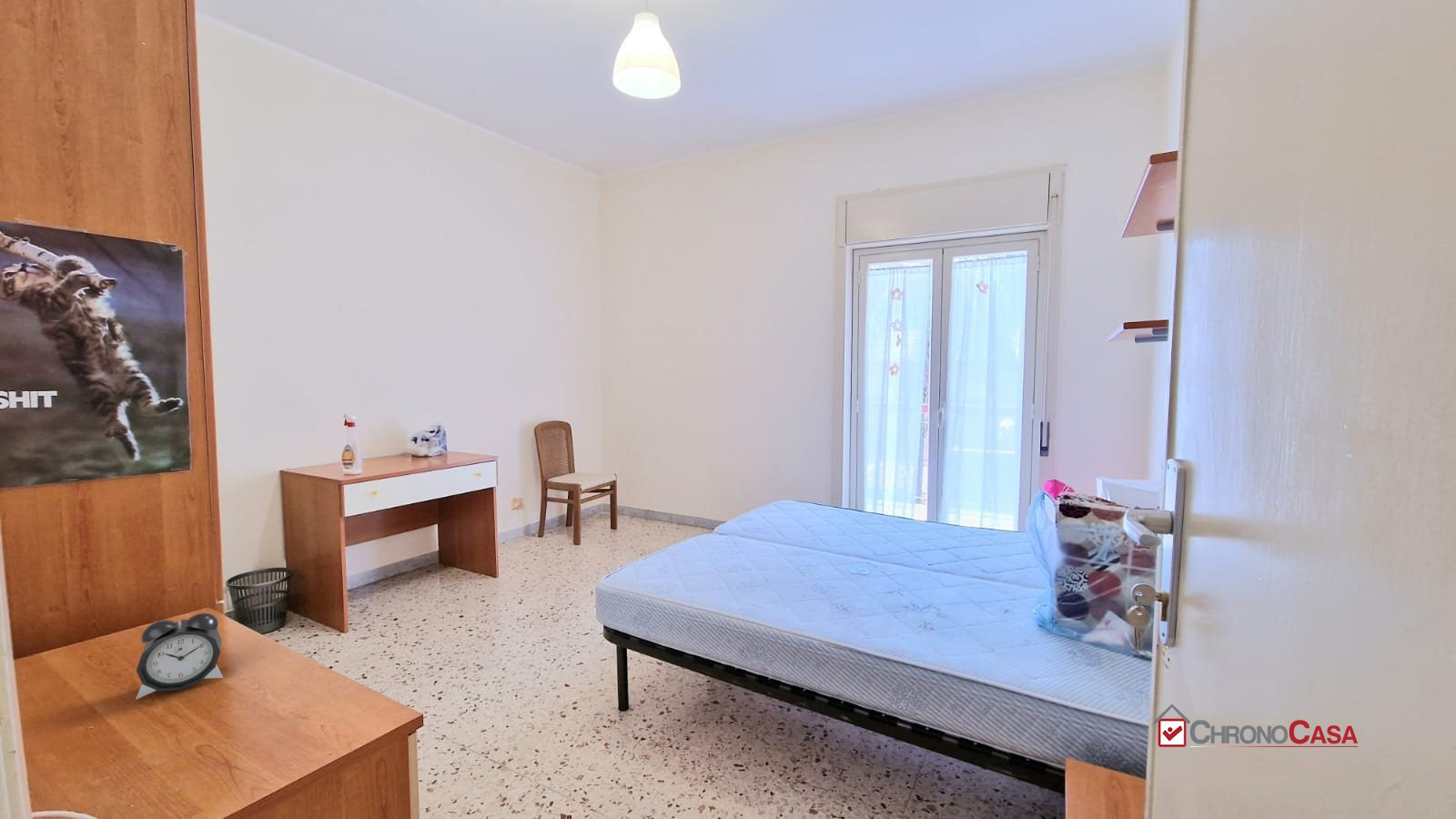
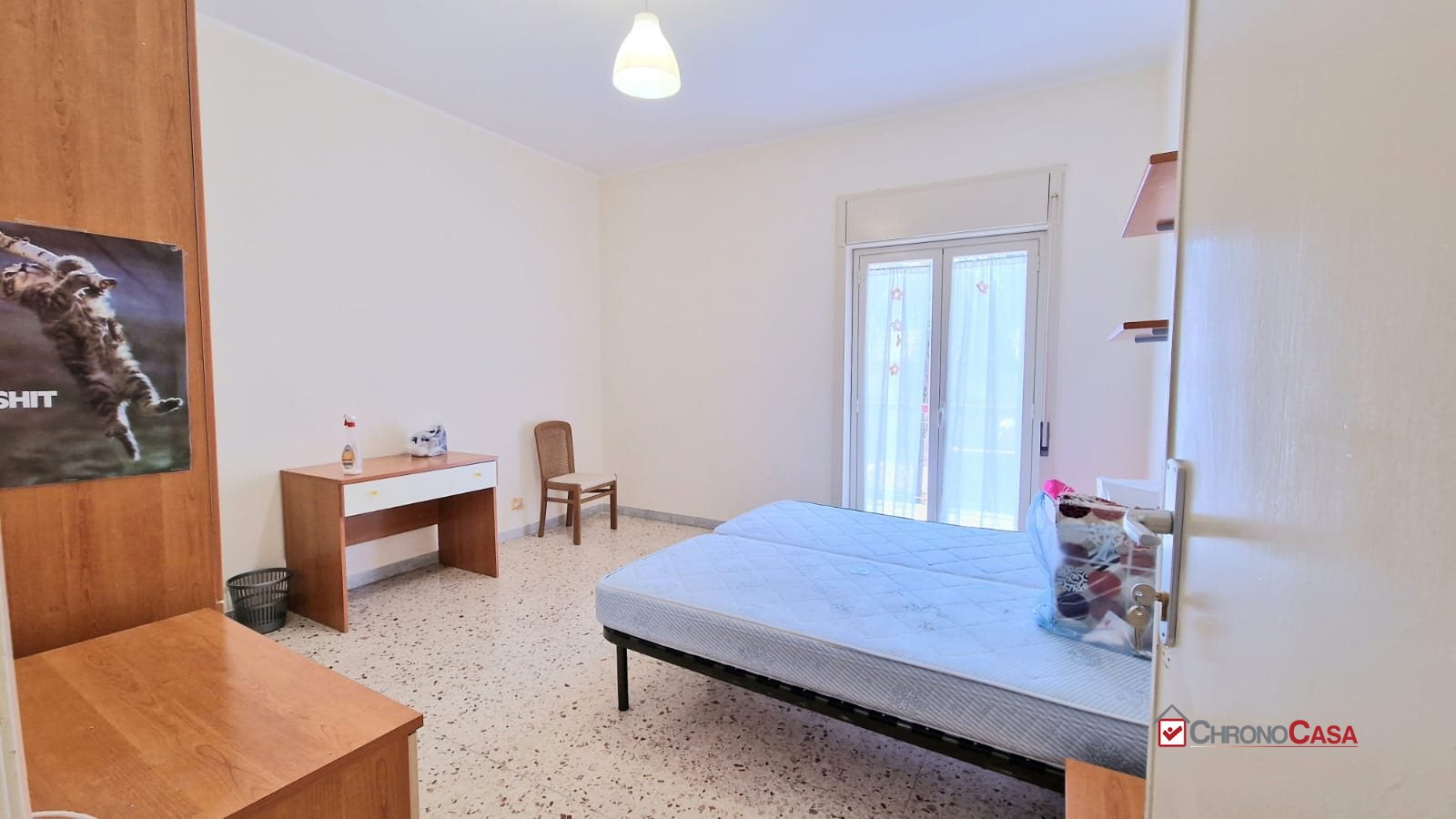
- alarm clock [135,612,224,700]
